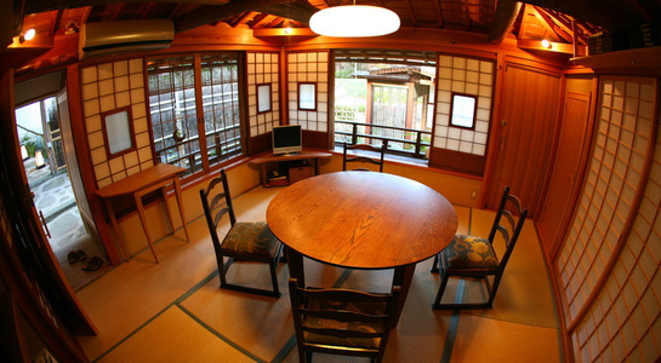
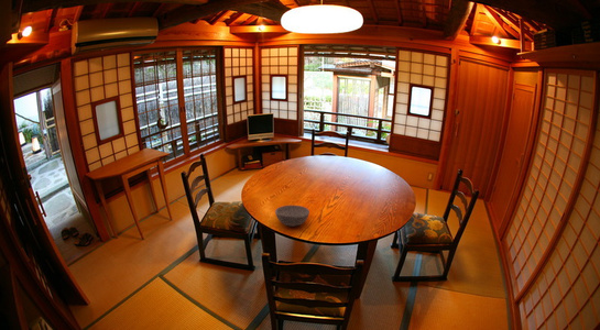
+ bowl [274,205,310,228]
